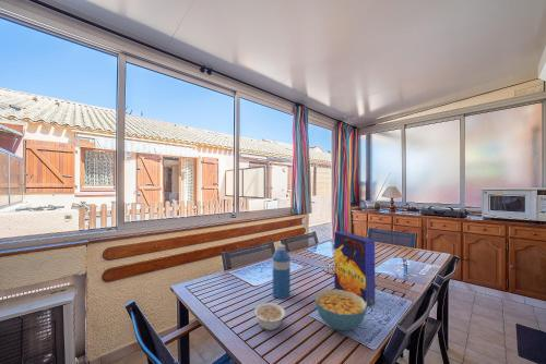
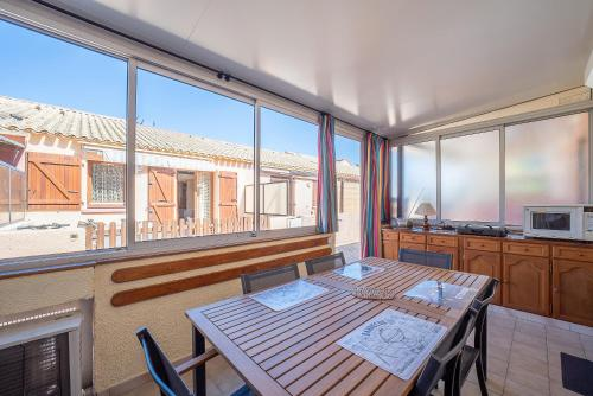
- cereal bowl [313,289,368,331]
- cereal box [333,230,376,306]
- legume [253,302,286,331]
- water bottle [272,243,292,300]
